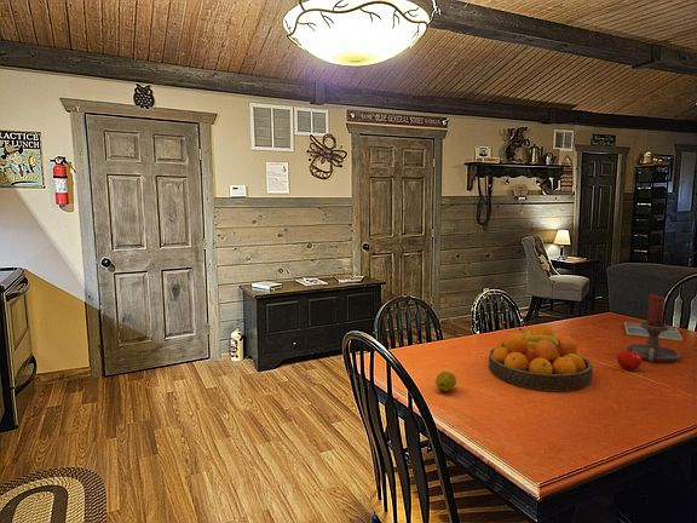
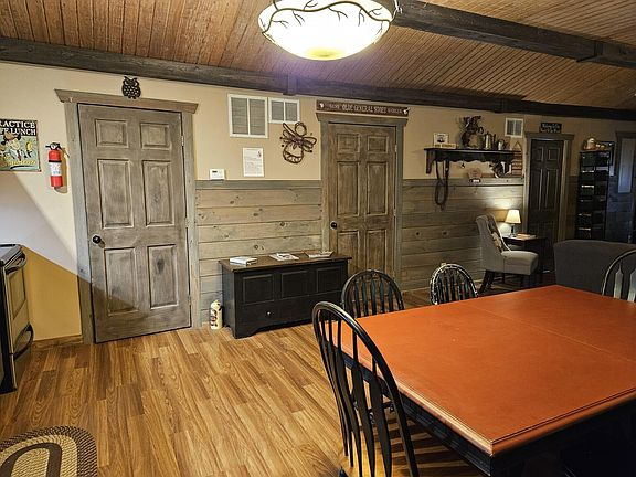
- fruit [434,370,457,392]
- apple [616,349,644,370]
- fruit bowl [488,324,594,392]
- drink coaster [623,321,684,343]
- candle holder [626,293,681,363]
